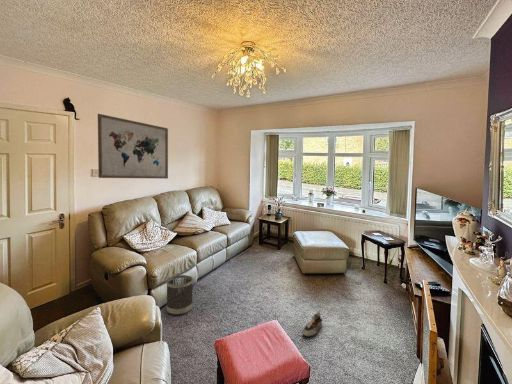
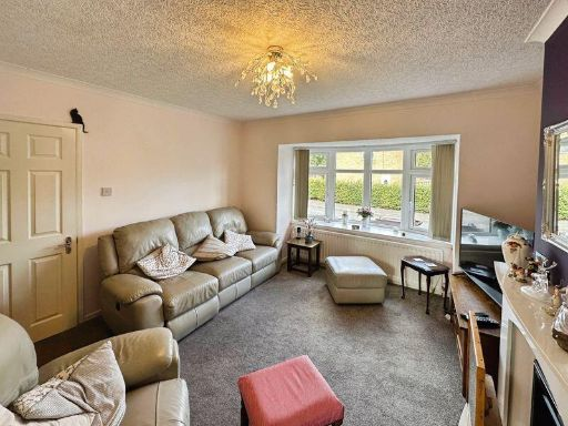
- wastebasket [166,274,194,316]
- wall art [97,113,169,180]
- shoe [301,310,324,337]
